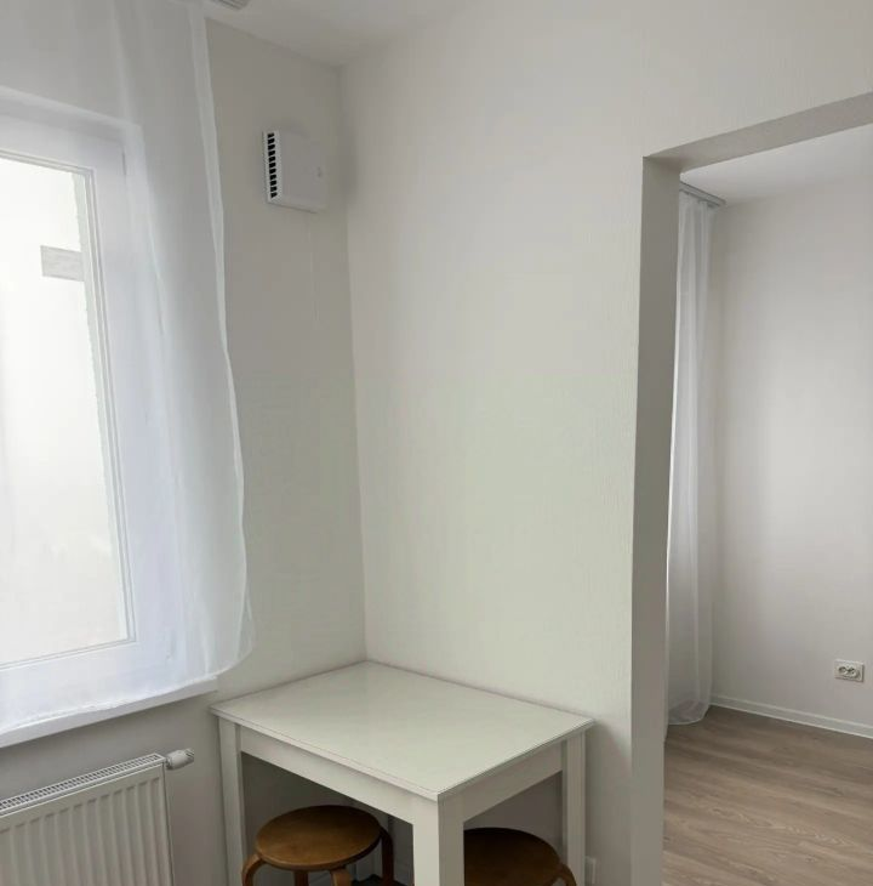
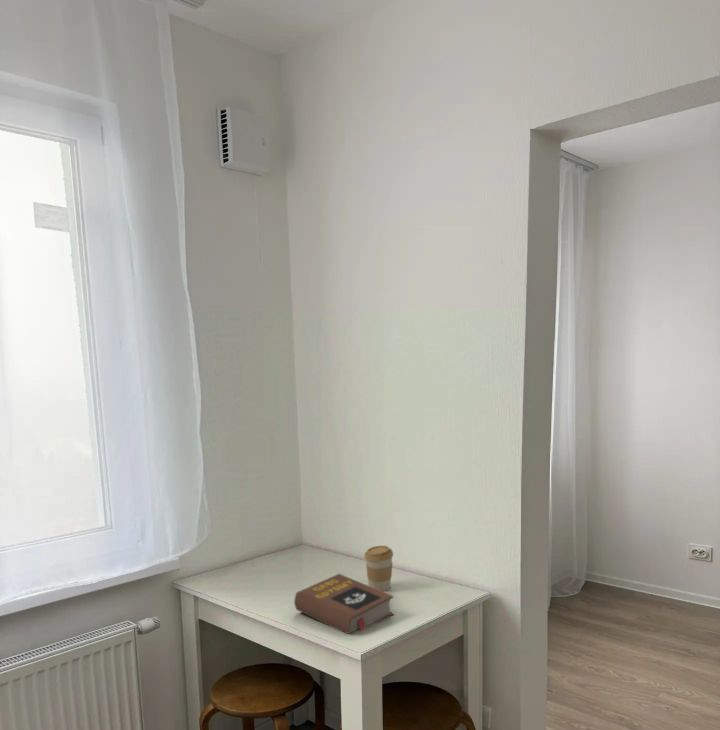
+ book [293,573,395,635]
+ coffee cup [363,545,394,592]
